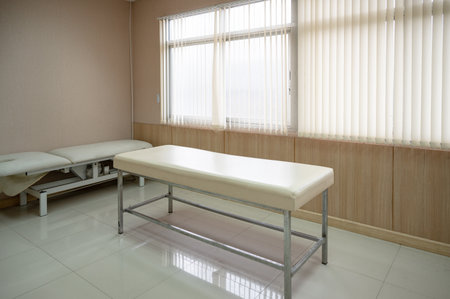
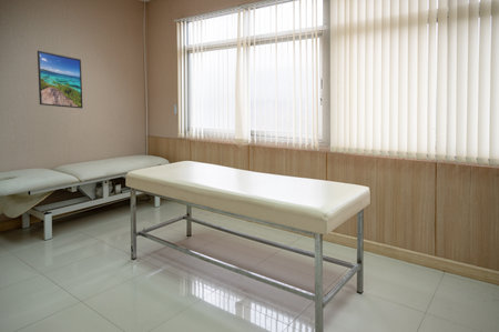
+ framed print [37,50,83,110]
